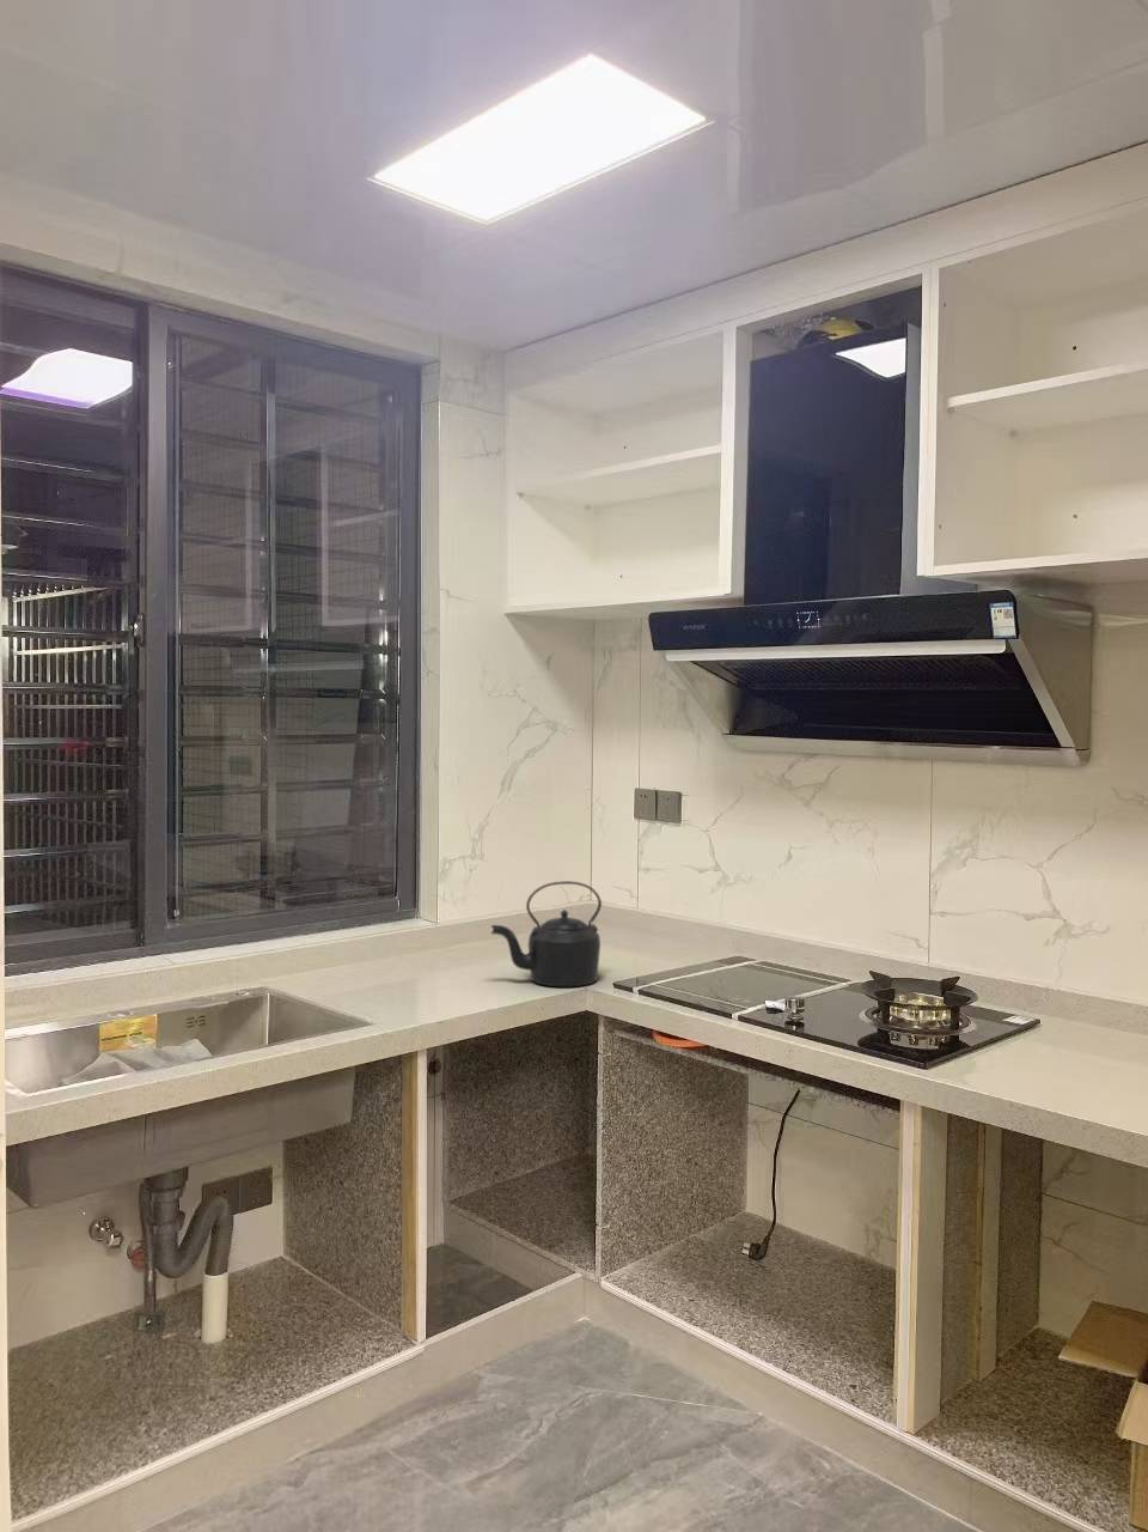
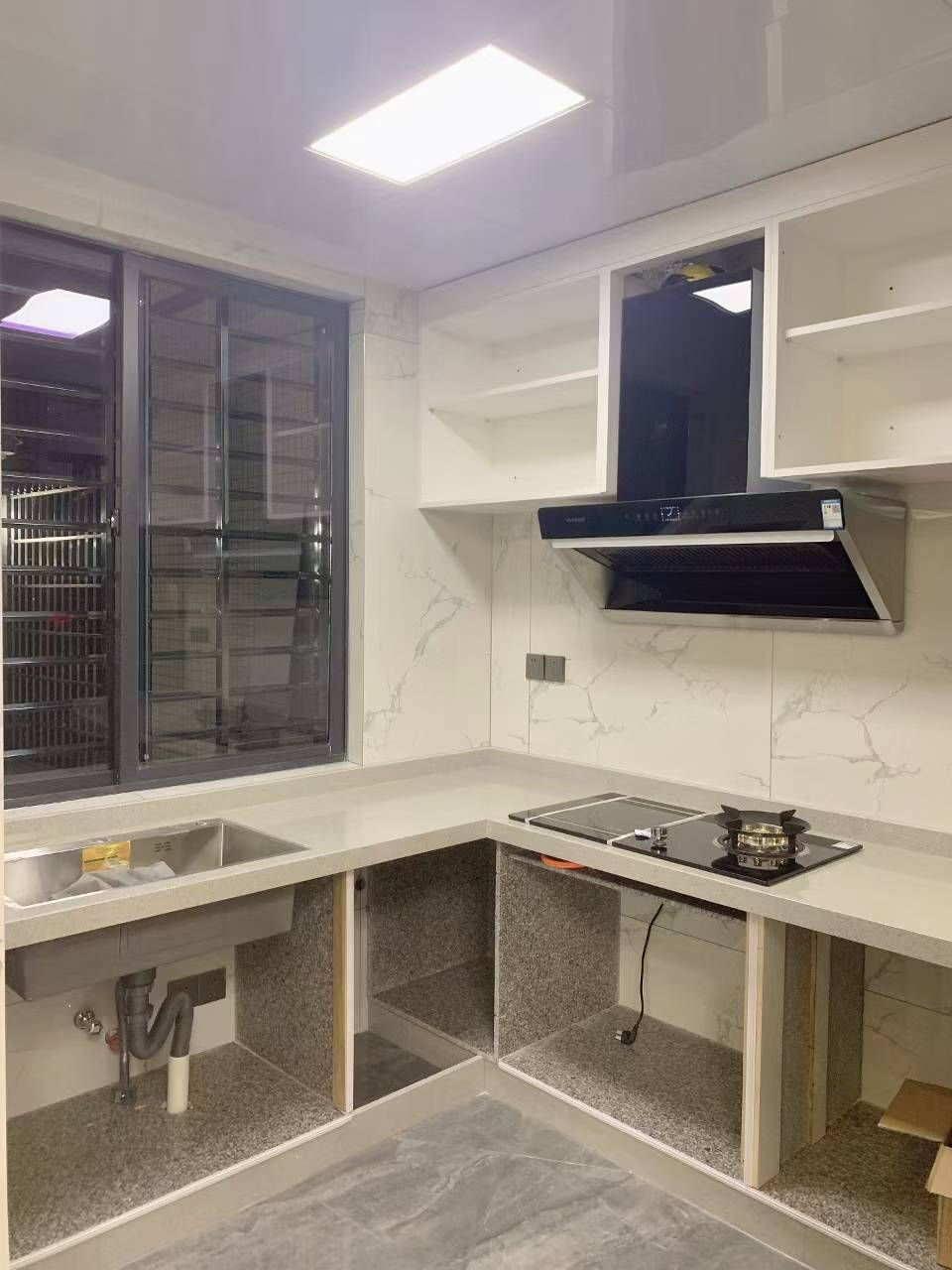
- kettle [491,879,603,988]
